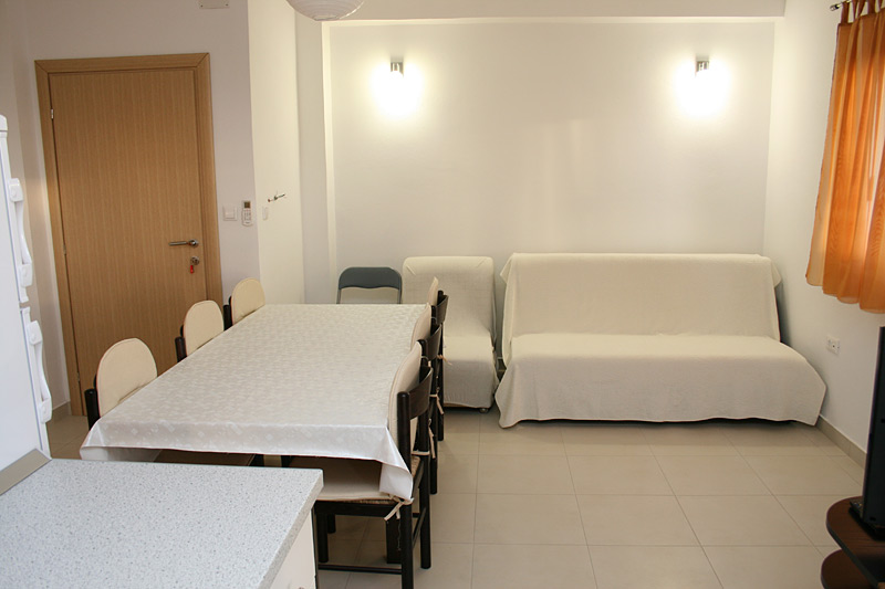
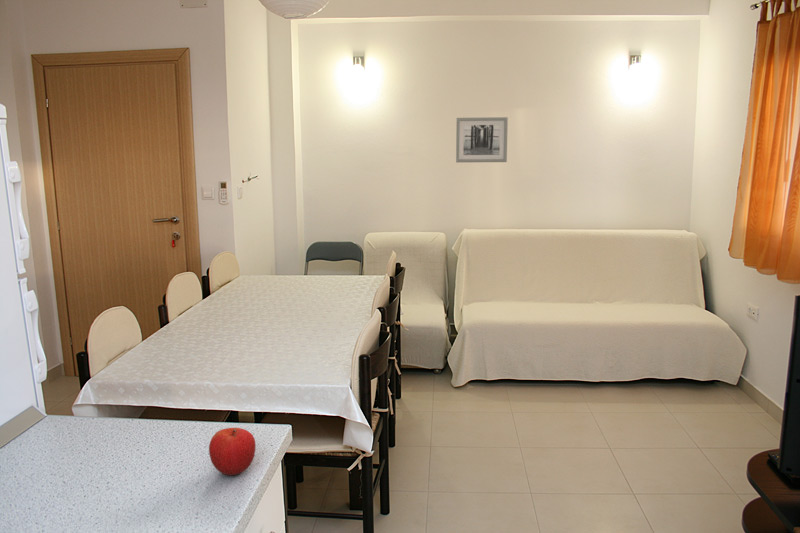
+ fruit [208,427,257,477]
+ wall art [455,116,509,163]
